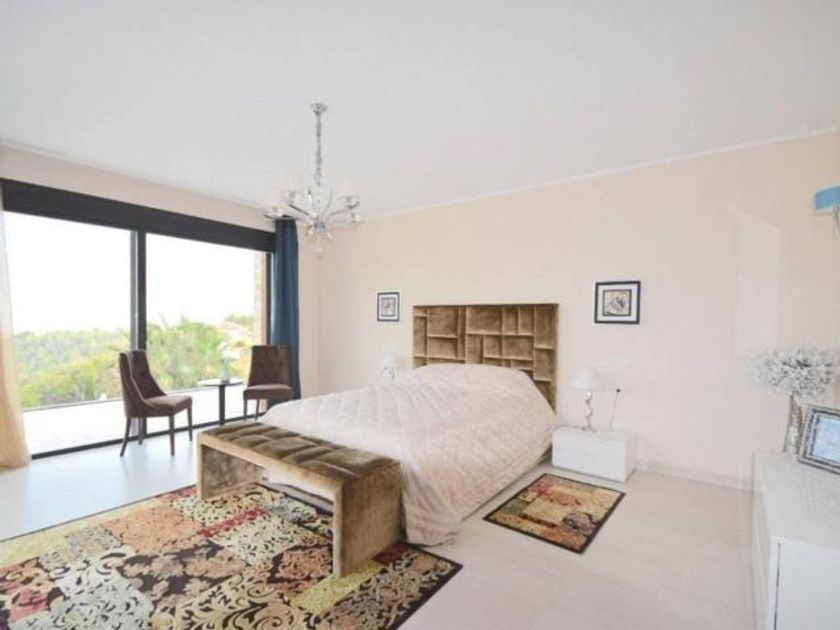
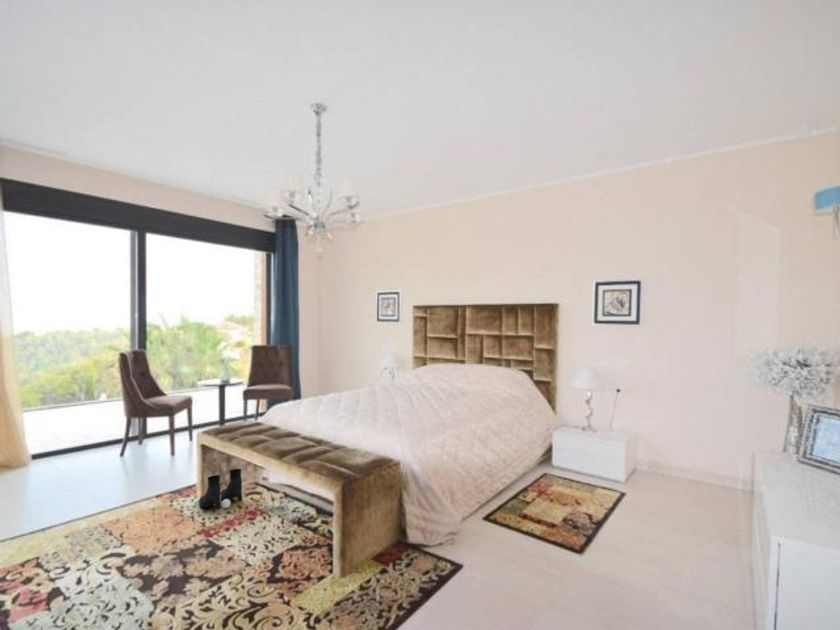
+ boots [198,468,243,510]
